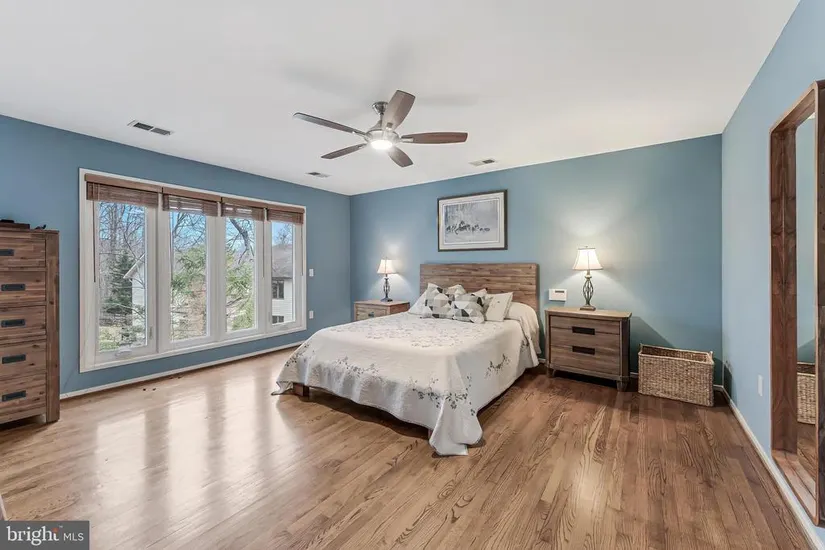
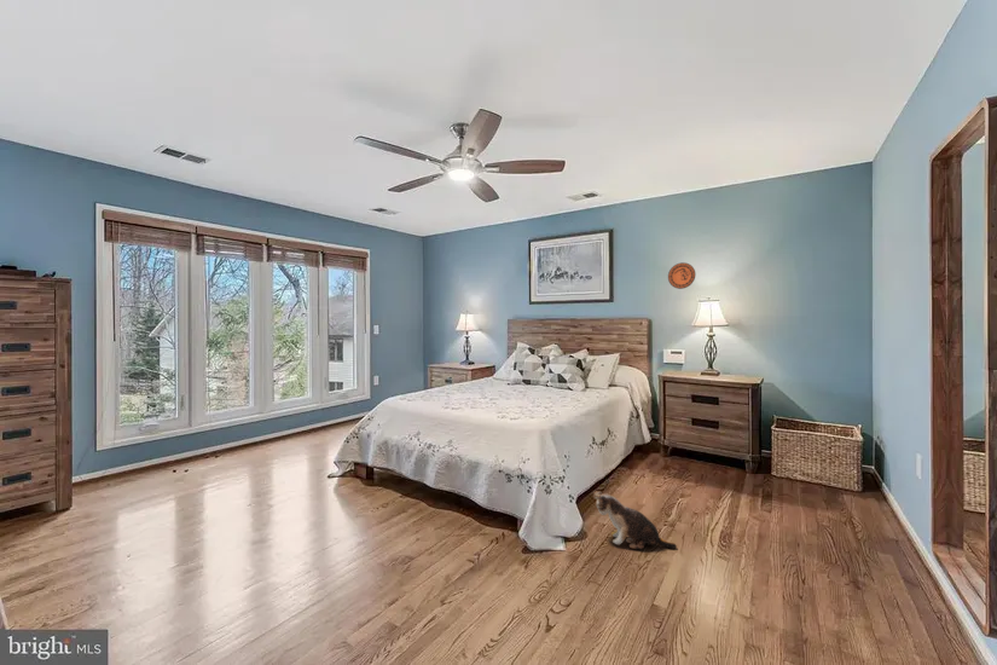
+ decorative plate [667,261,696,290]
+ plush toy [592,490,678,550]
